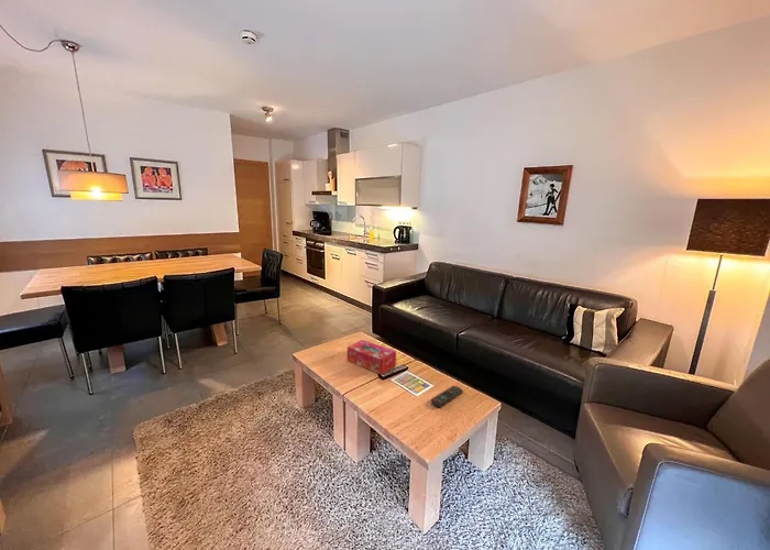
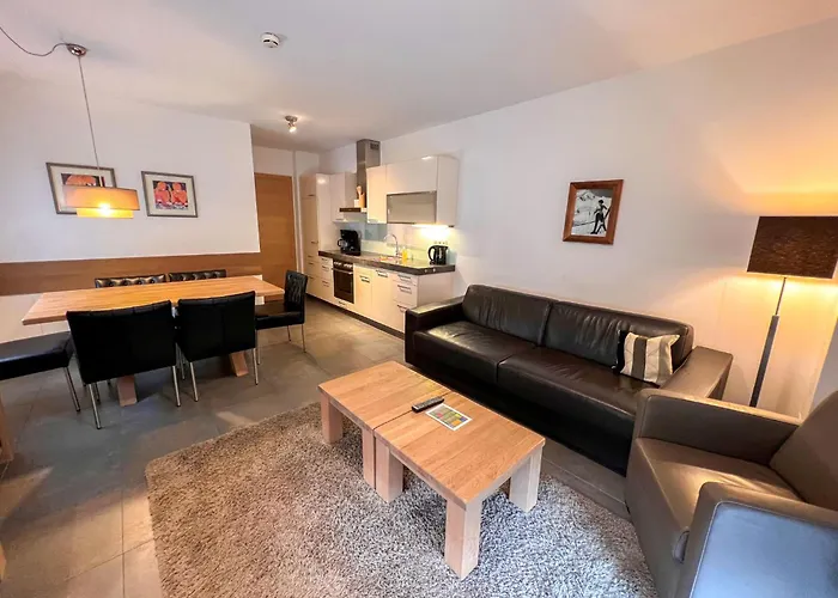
- tissue box [346,339,397,376]
- remote control [430,385,463,408]
